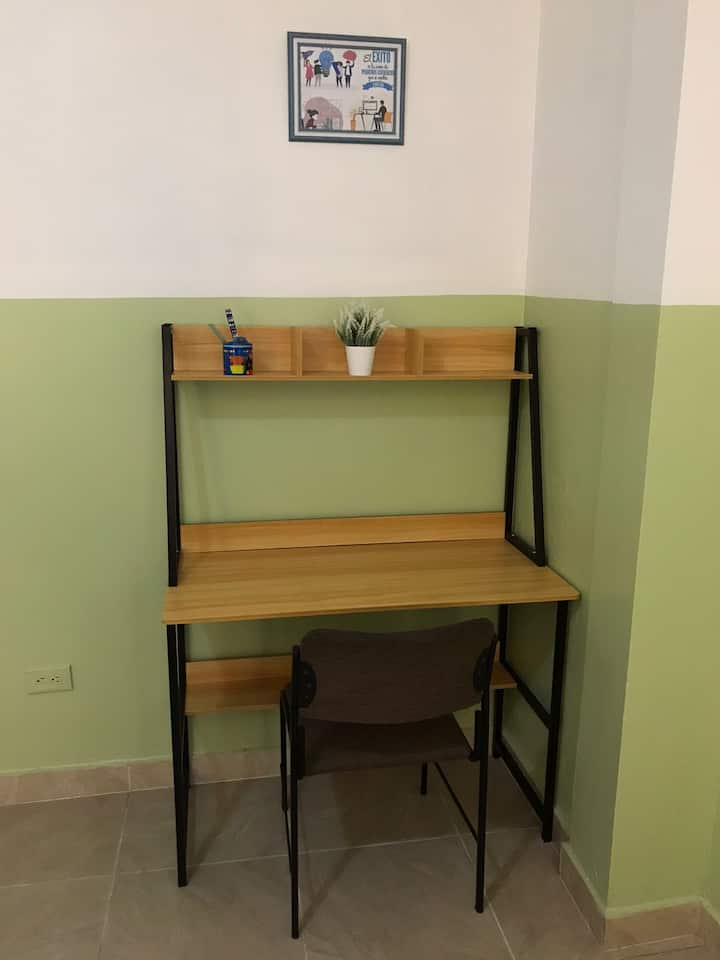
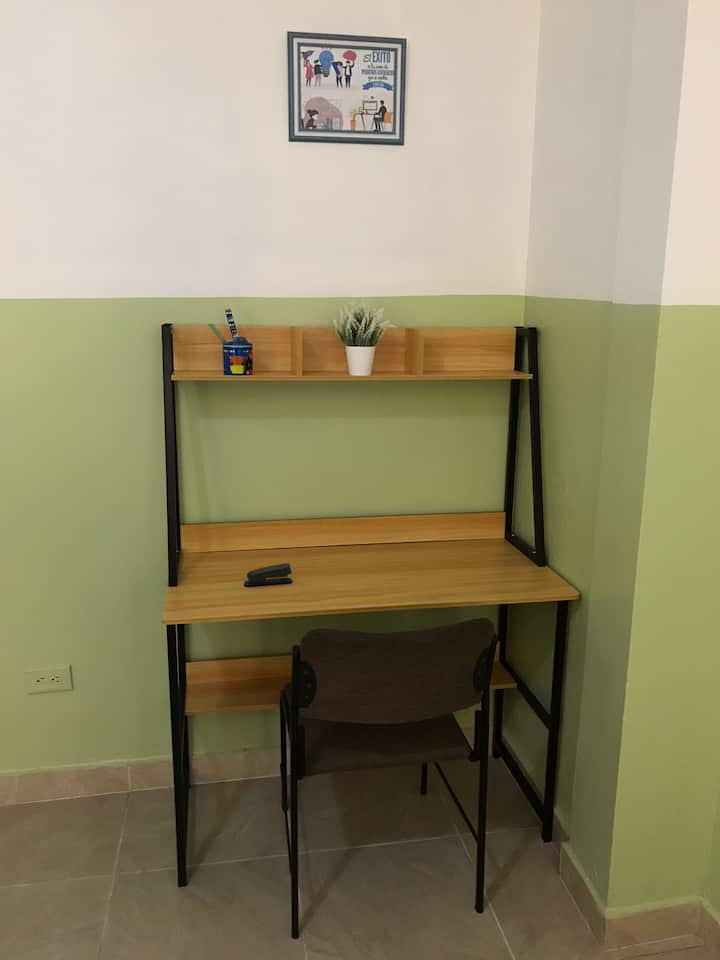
+ stapler [243,562,293,586]
